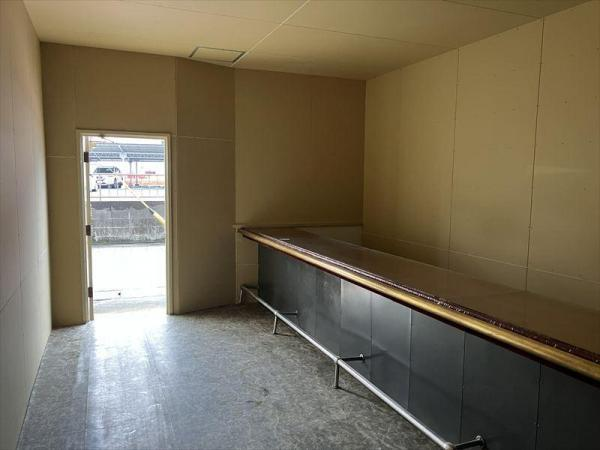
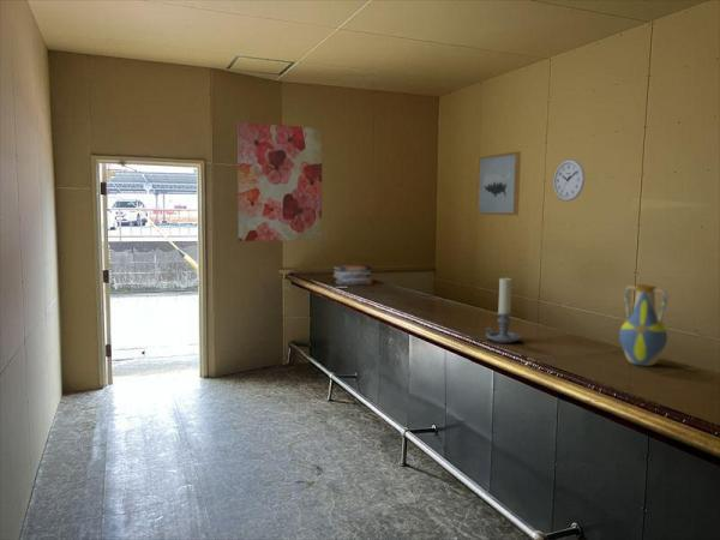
+ wall clock [552,158,586,203]
+ candle holder [485,276,522,344]
+ wall art [476,150,522,217]
+ vase [618,283,668,367]
+ wall art [236,121,323,242]
+ book stack [331,264,373,287]
